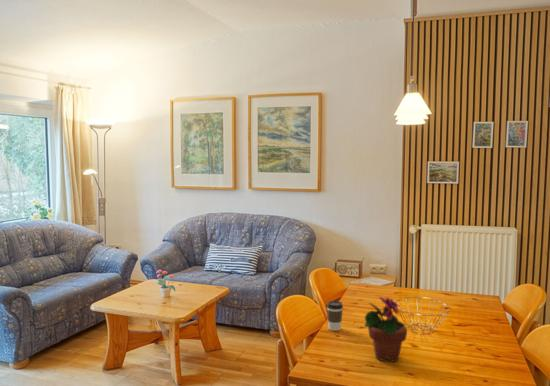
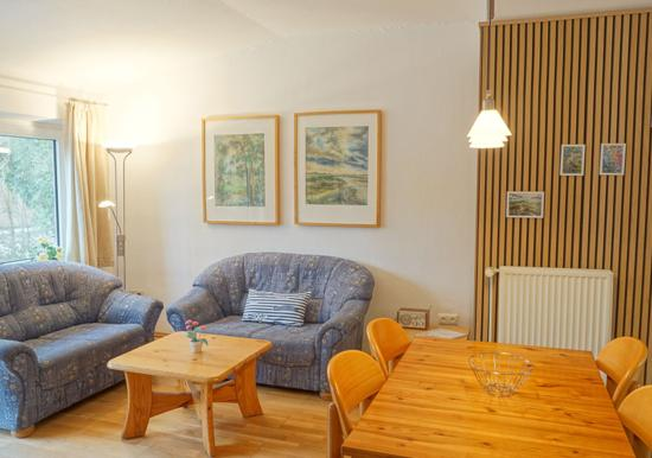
- potted flower [364,296,408,363]
- coffee cup [326,300,344,332]
